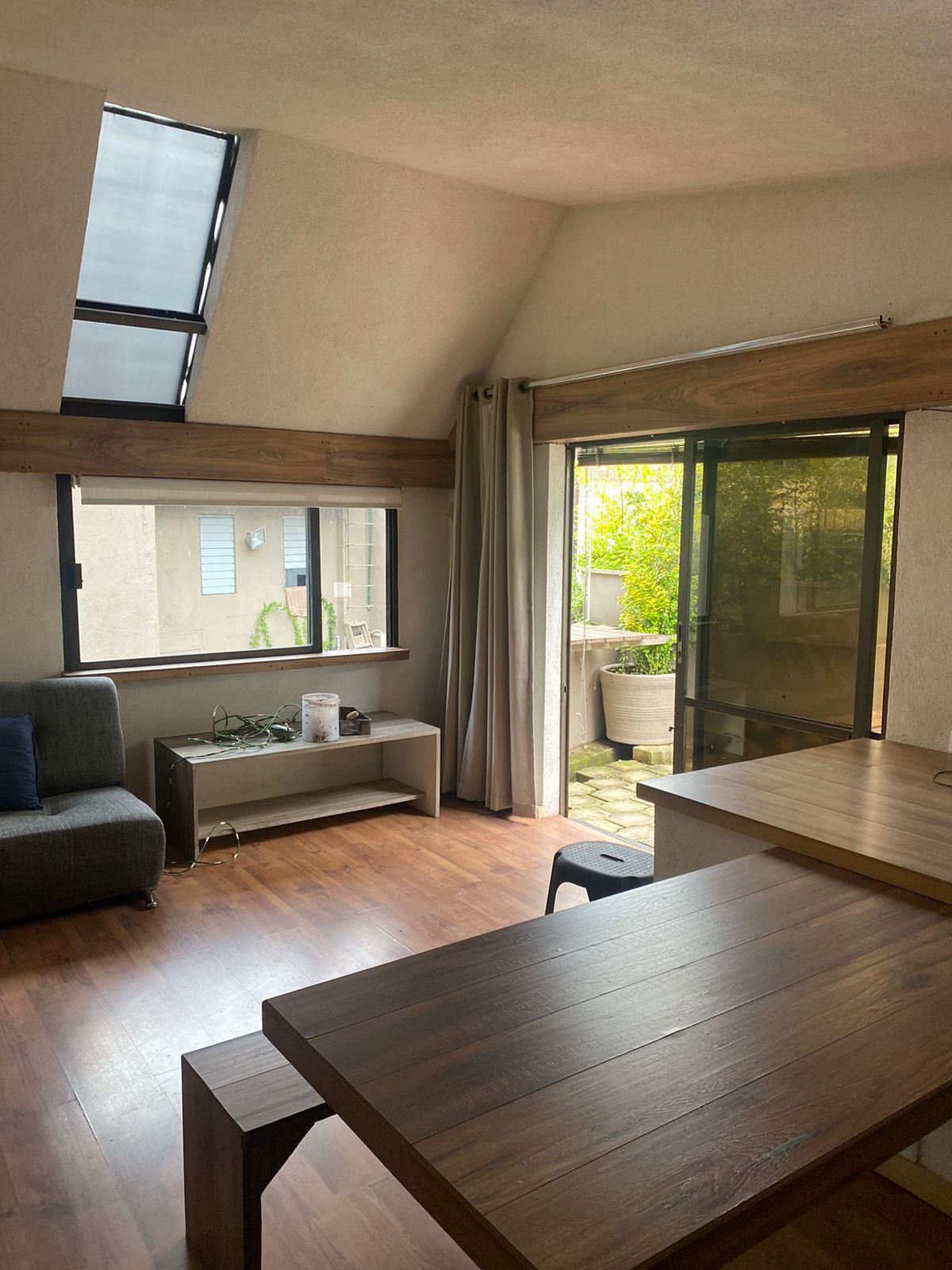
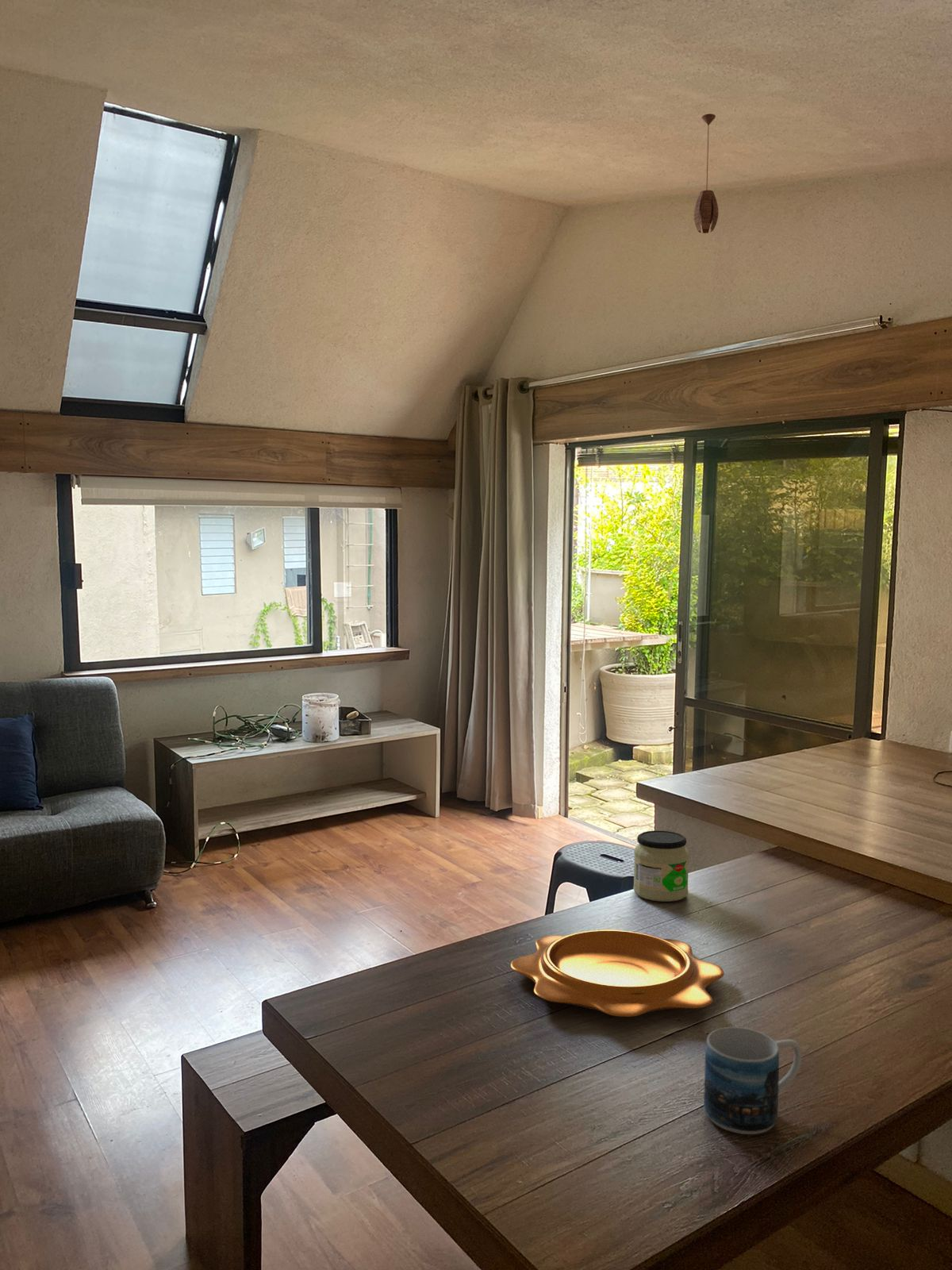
+ jar [632,829,690,902]
+ decorative bowl [510,929,725,1018]
+ mug [703,1026,802,1135]
+ pendant light [693,113,720,234]
